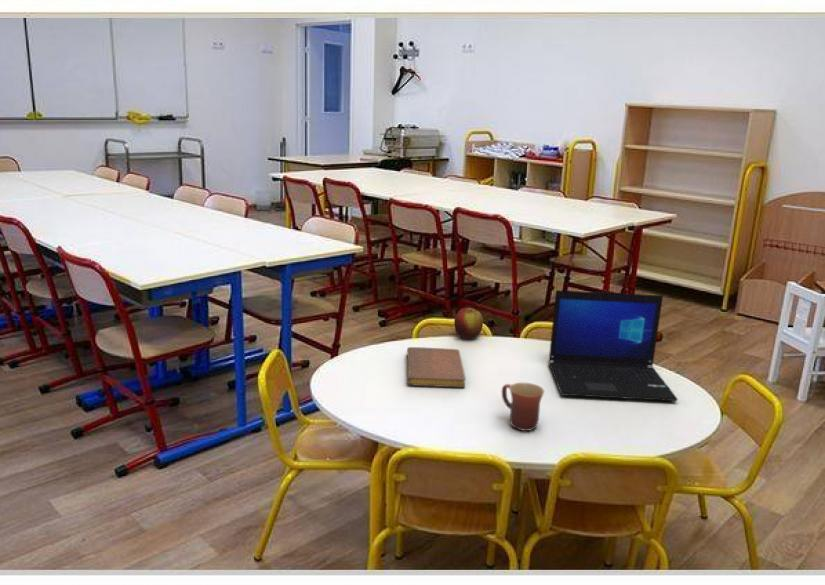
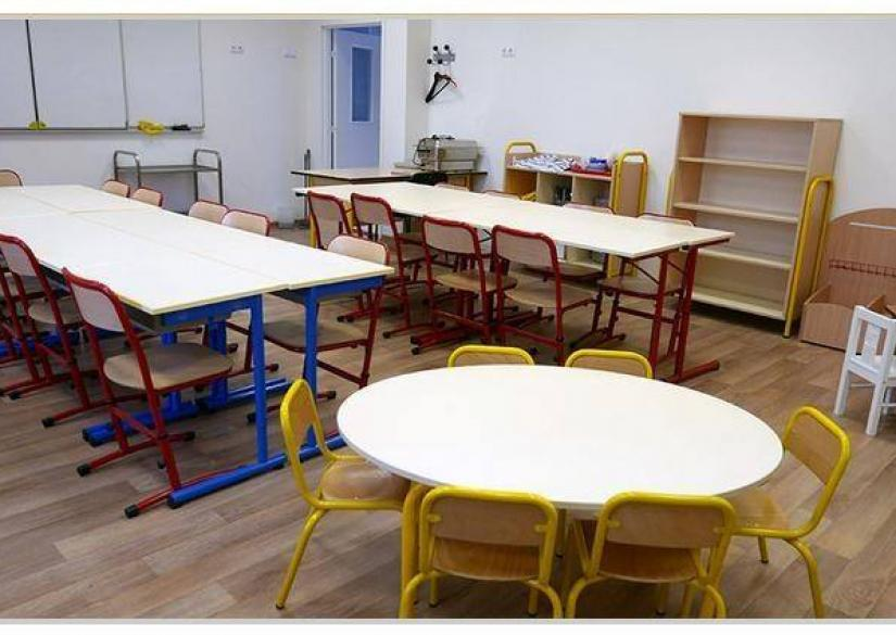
- laptop [547,289,678,402]
- mug [501,382,545,432]
- notebook [406,346,467,388]
- apple [453,307,484,339]
